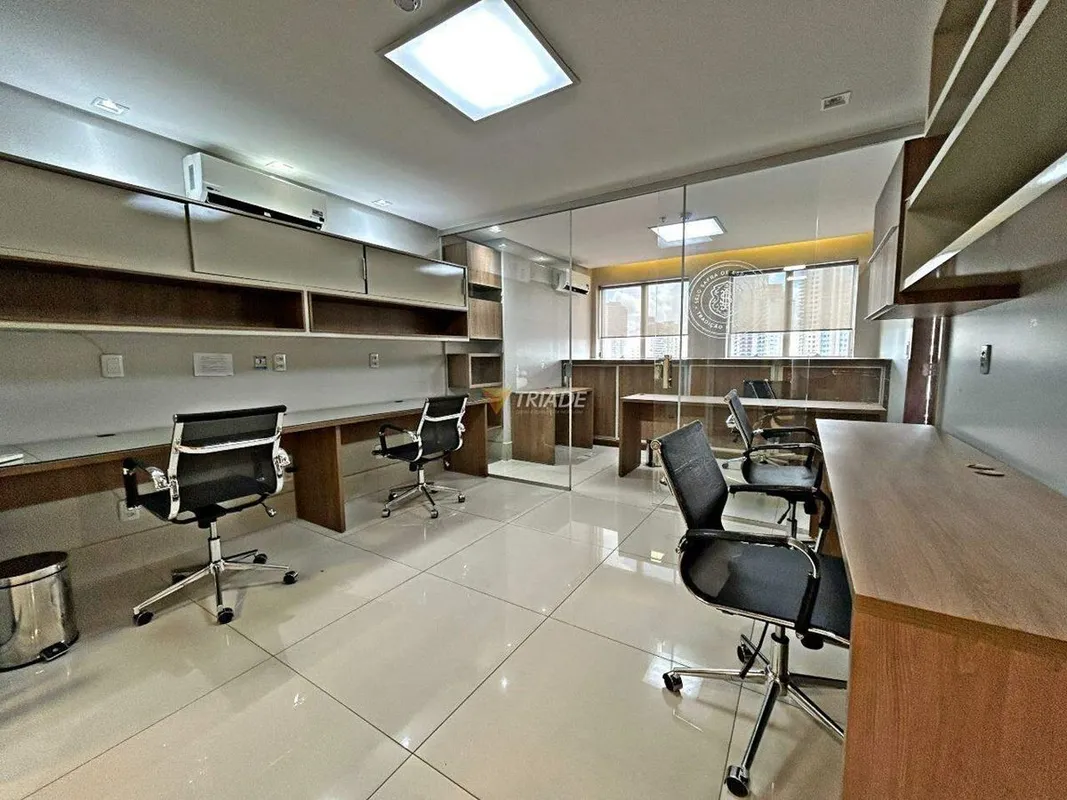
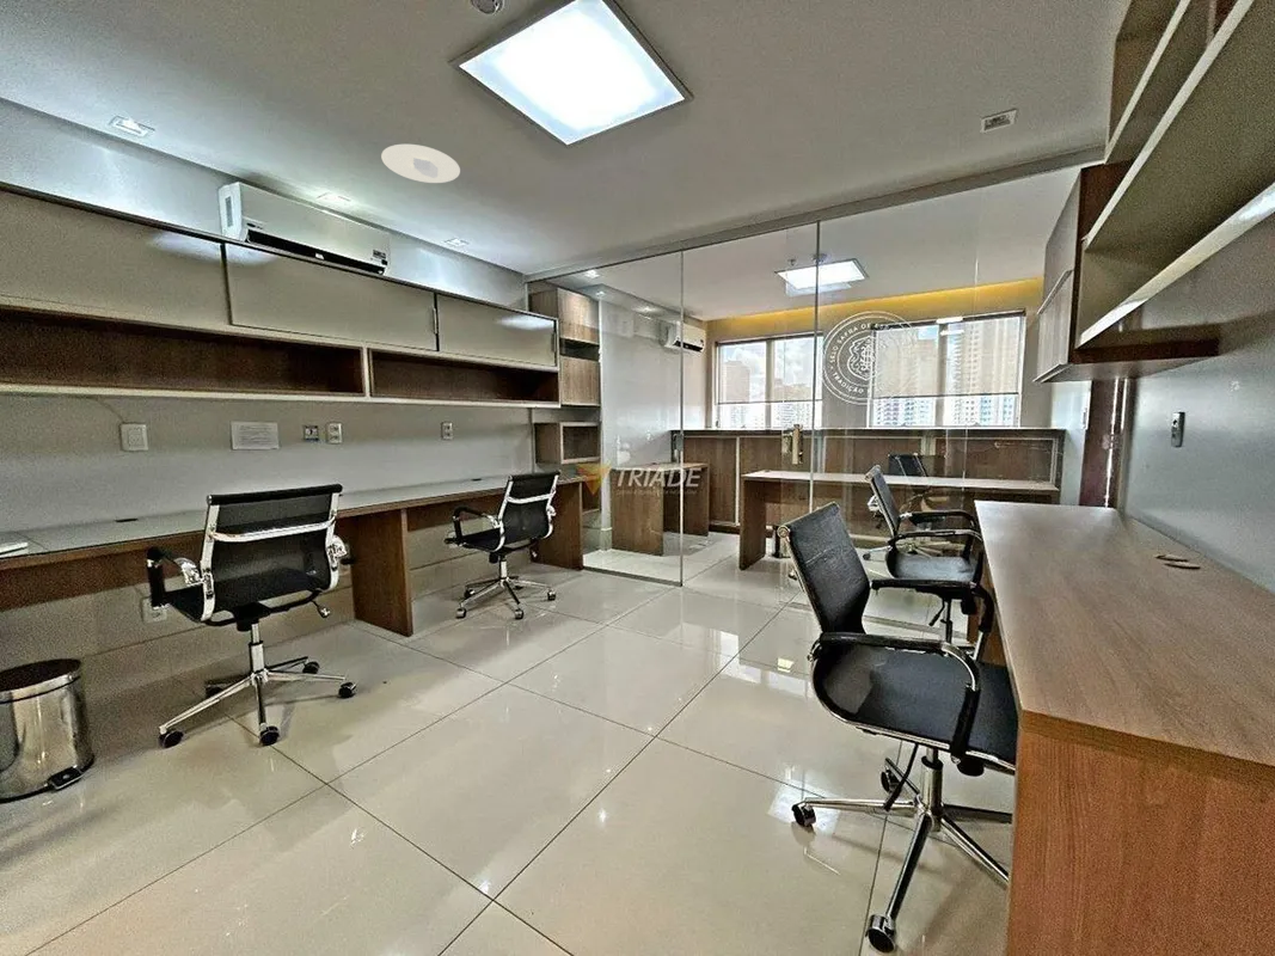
+ recessed light [380,143,461,184]
